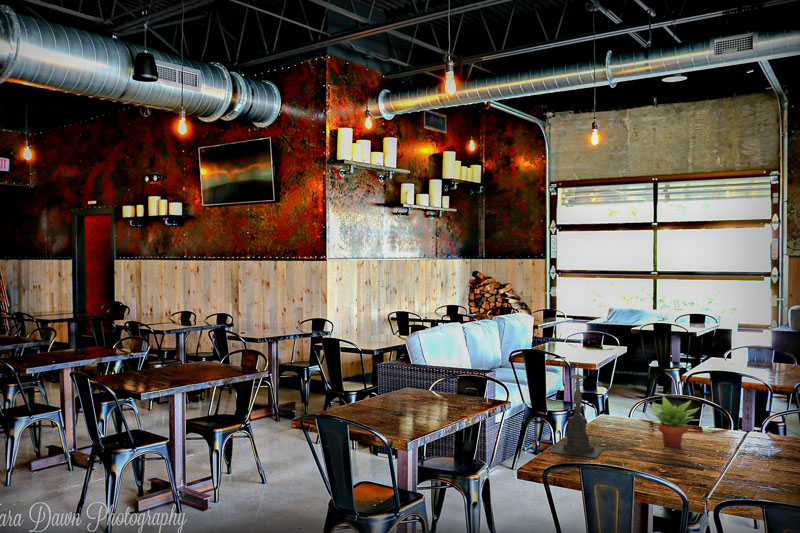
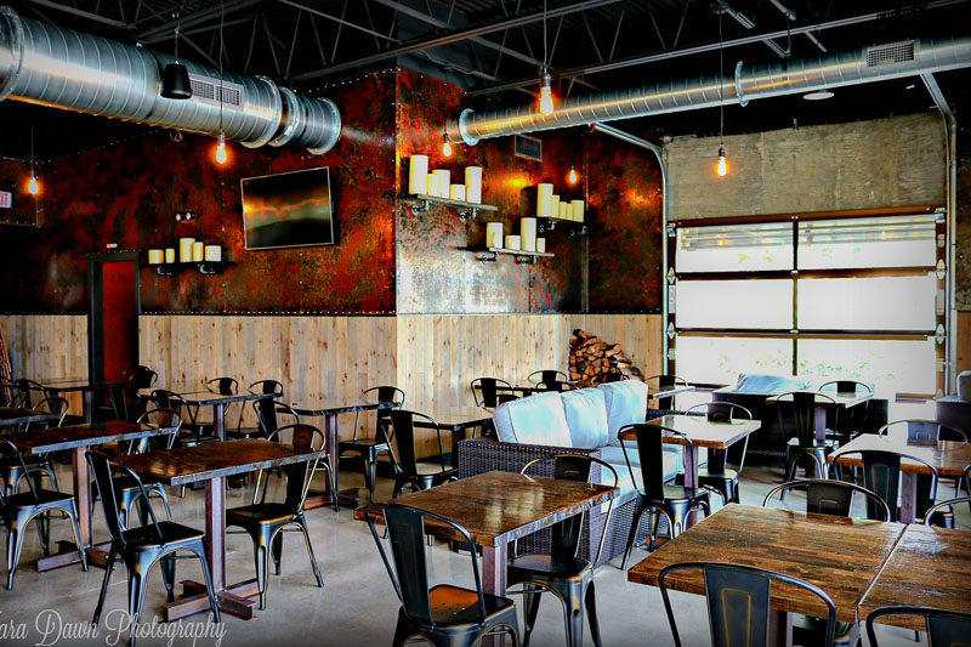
- succulent plant [650,395,702,448]
- candle holder [550,367,604,459]
